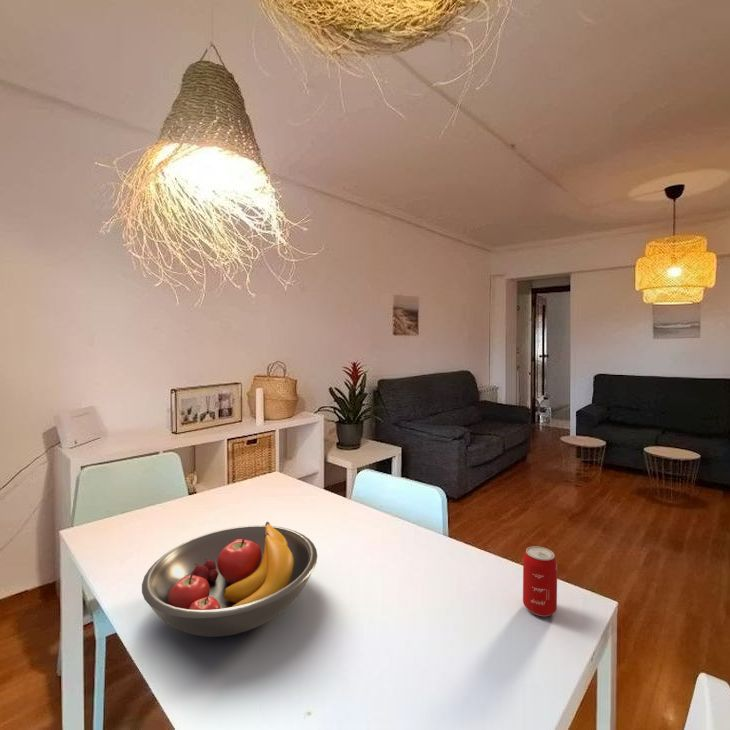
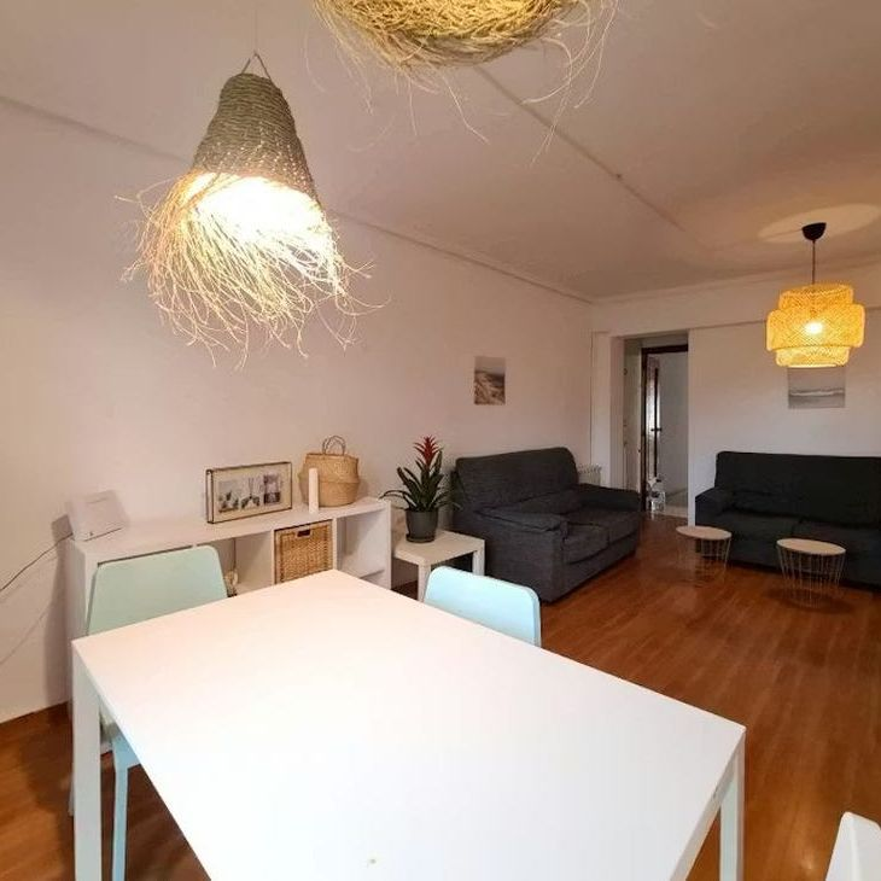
- fruit bowl [141,521,318,638]
- beverage can [522,545,558,617]
